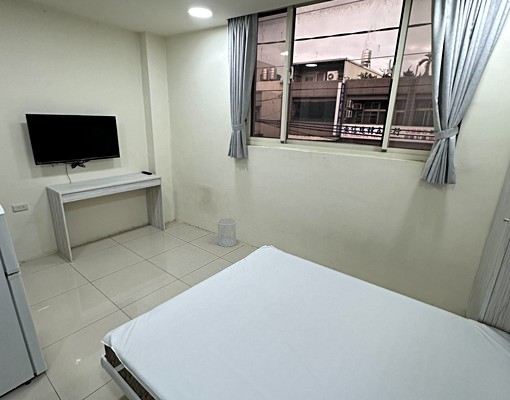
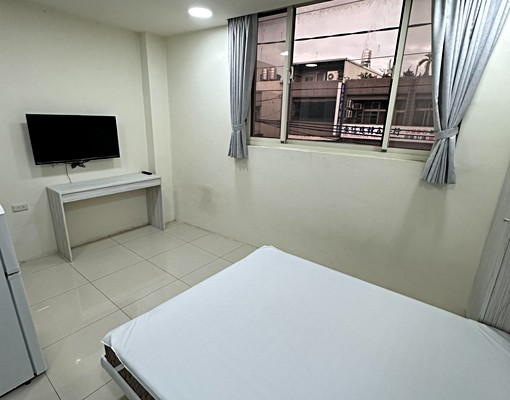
- wastebasket [216,217,238,248]
